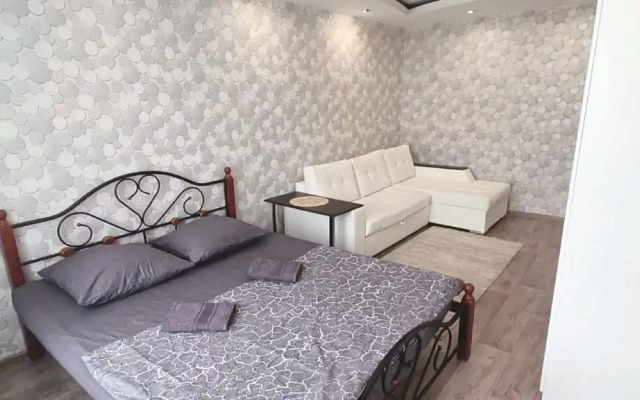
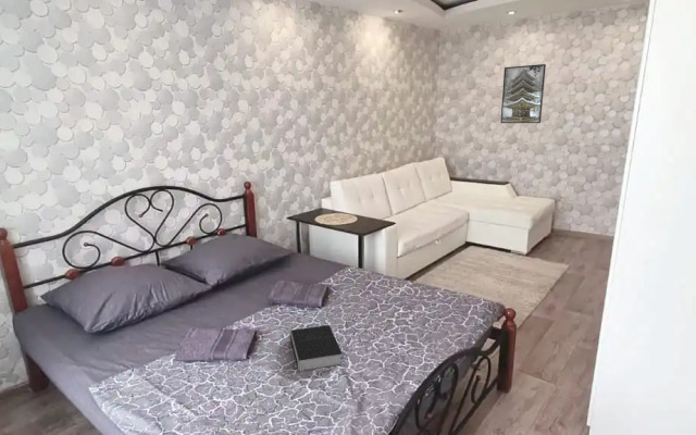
+ book [289,324,343,378]
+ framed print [499,63,547,124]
